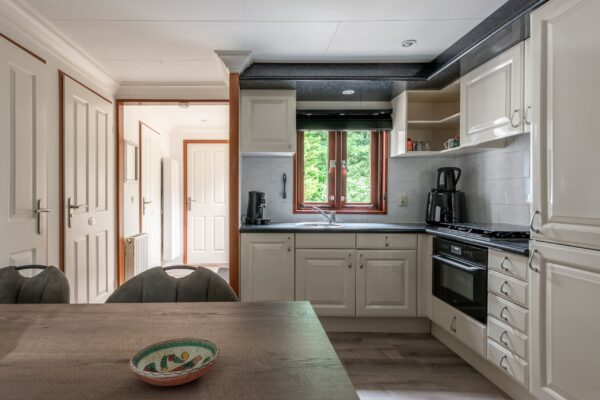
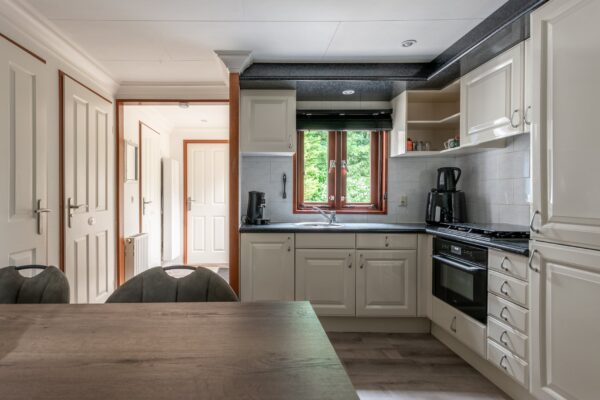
- decorative bowl [128,336,221,387]
